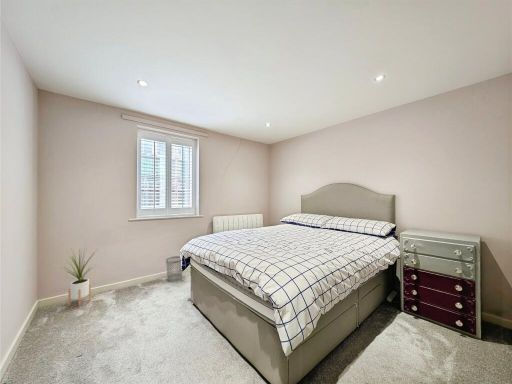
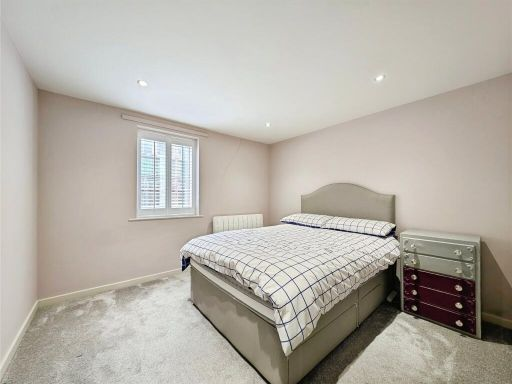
- wastebasket [165,255,183,283]
- house plant [61,245,98,307]
